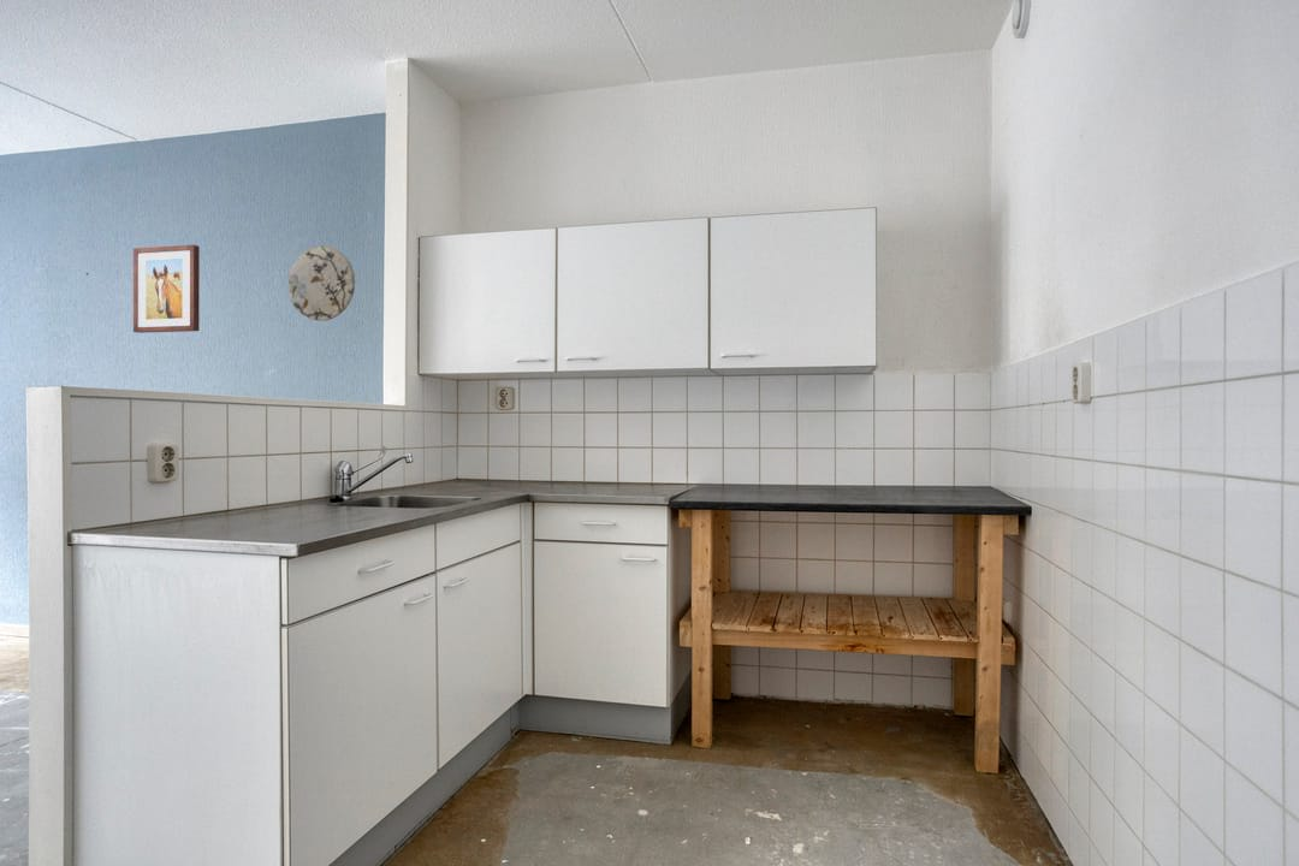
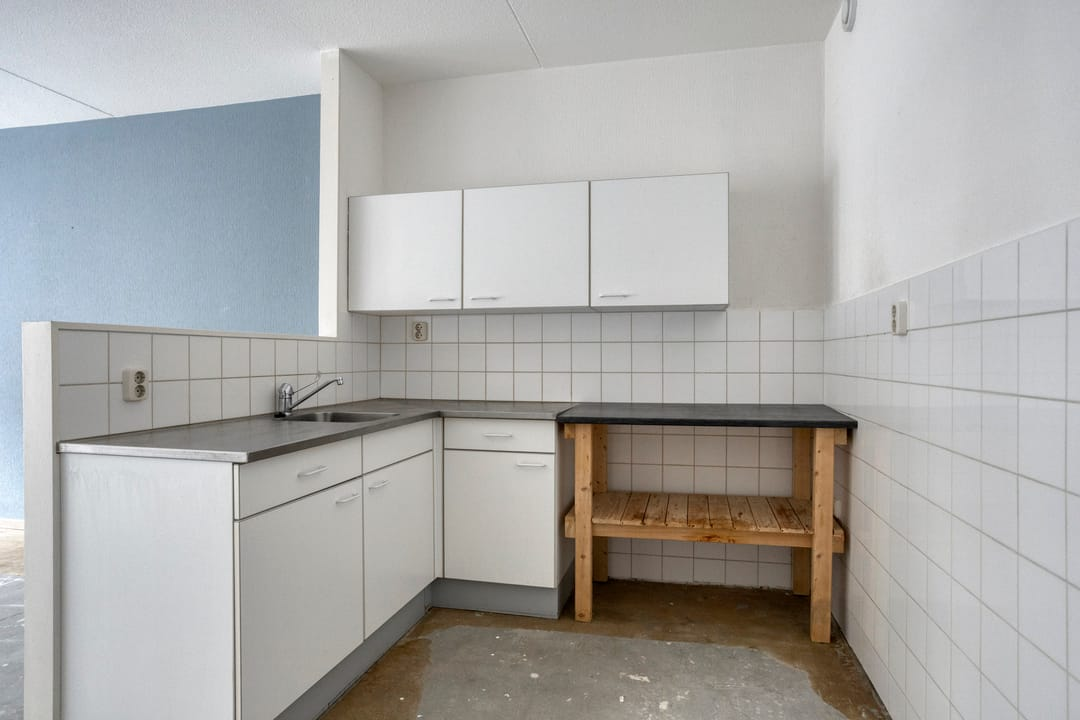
- wall art [132,244,201,334]
- decorative plate [287,245,356,322]
